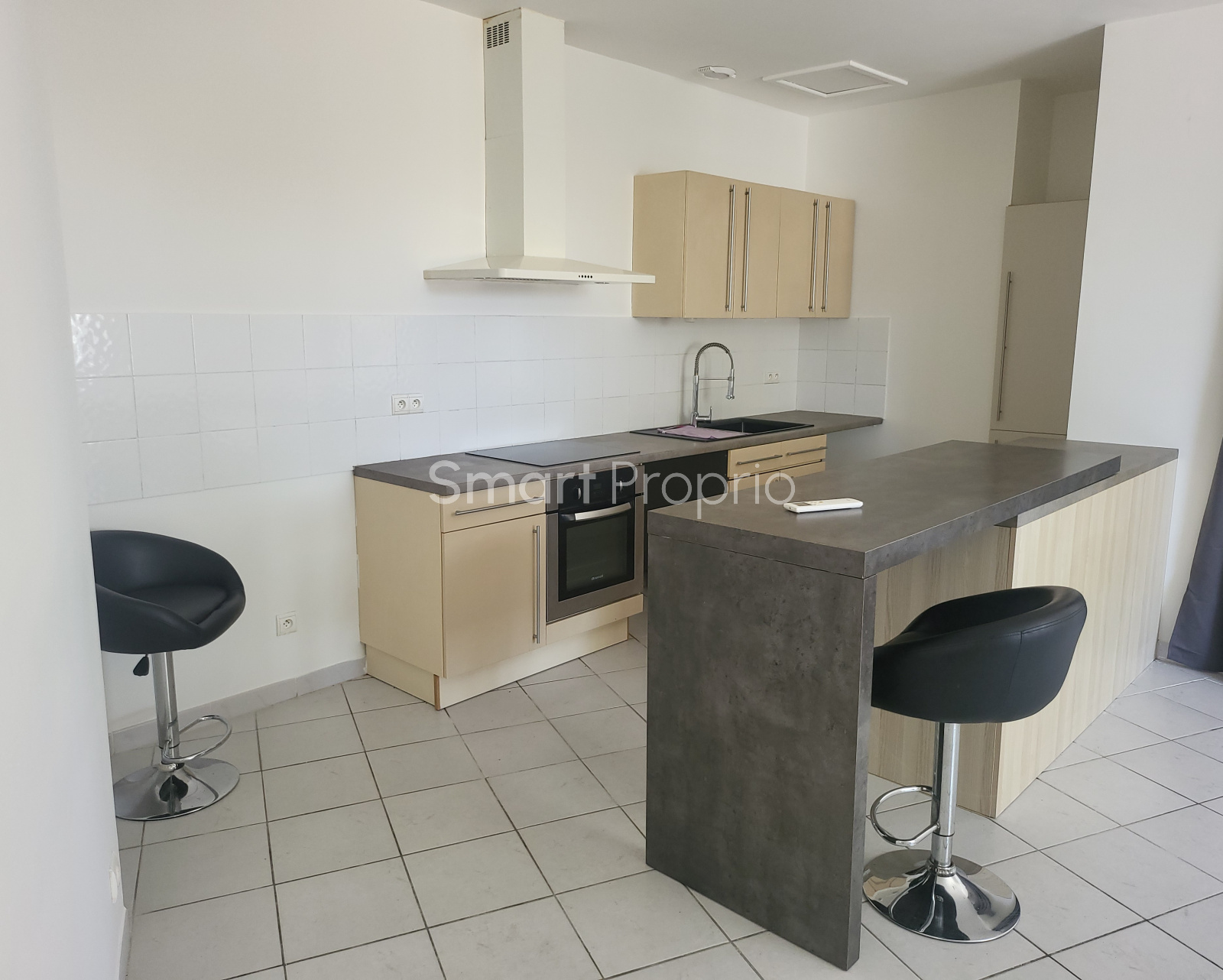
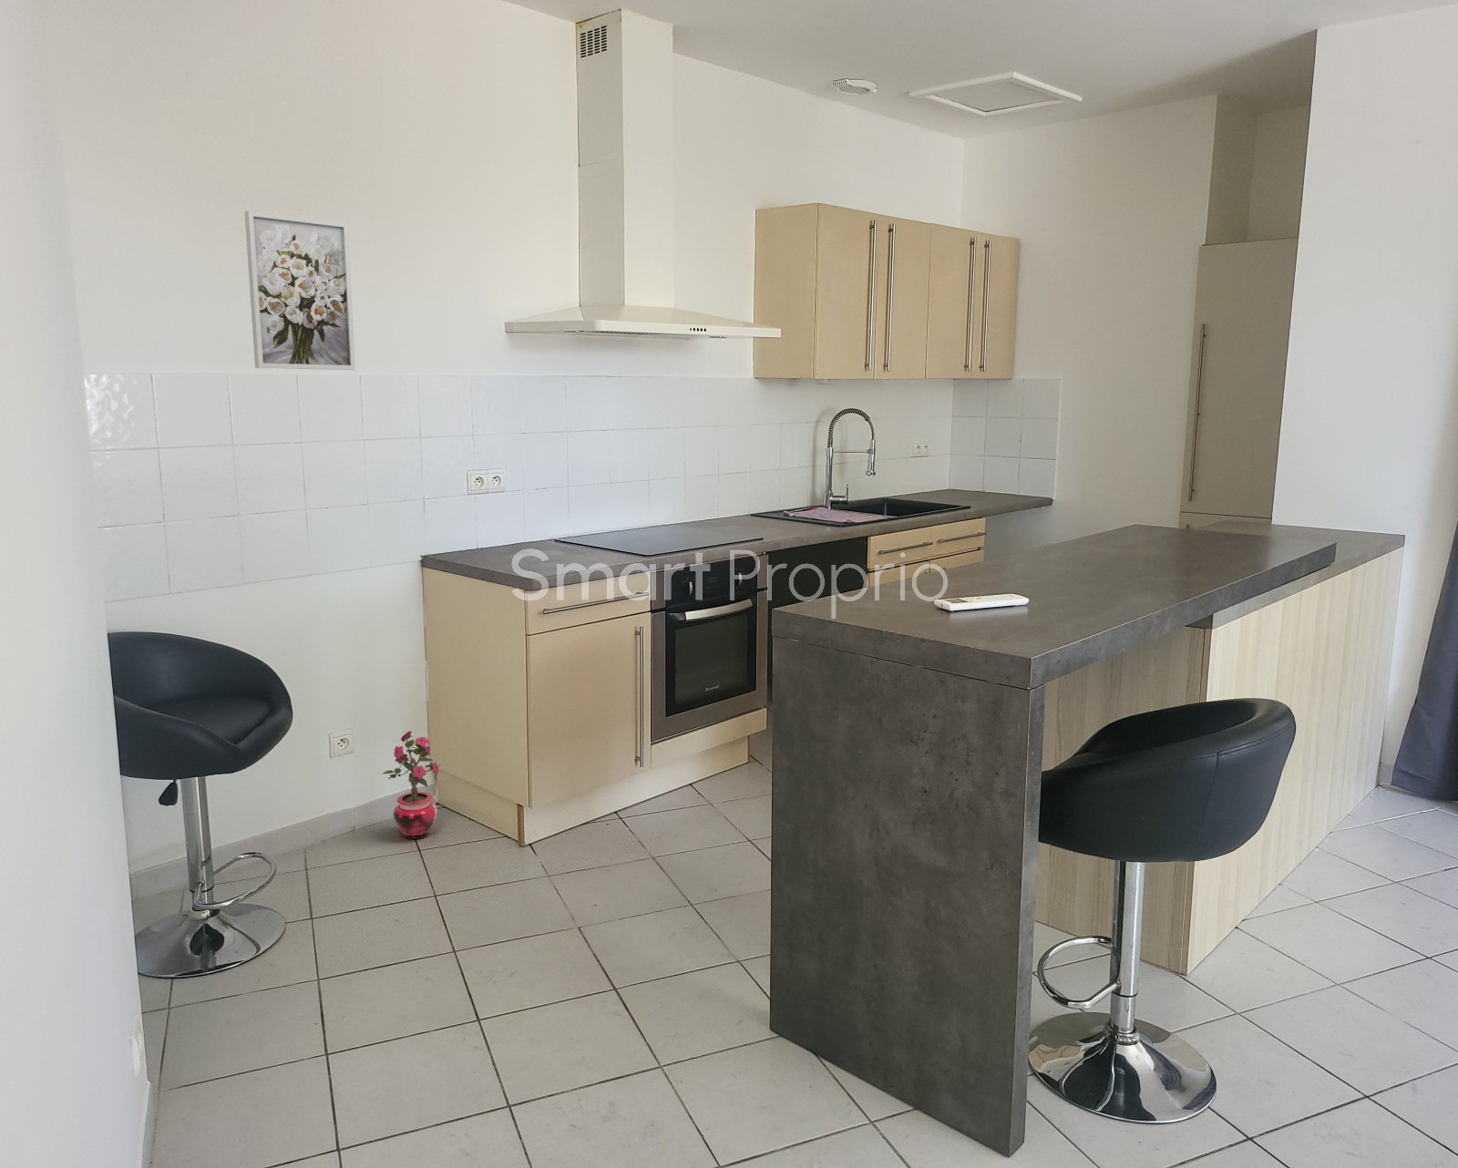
+ wall art [243,210,356,371]
+ potted plant [381,729,442,840]
